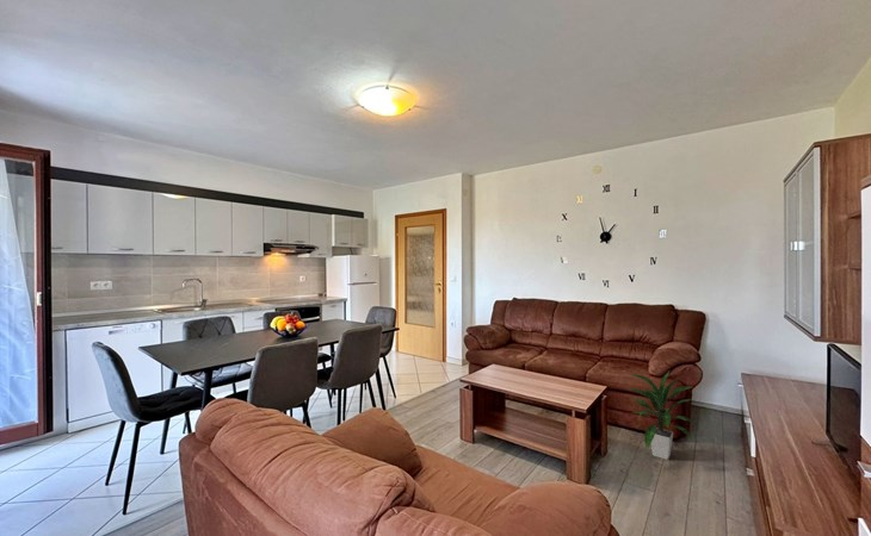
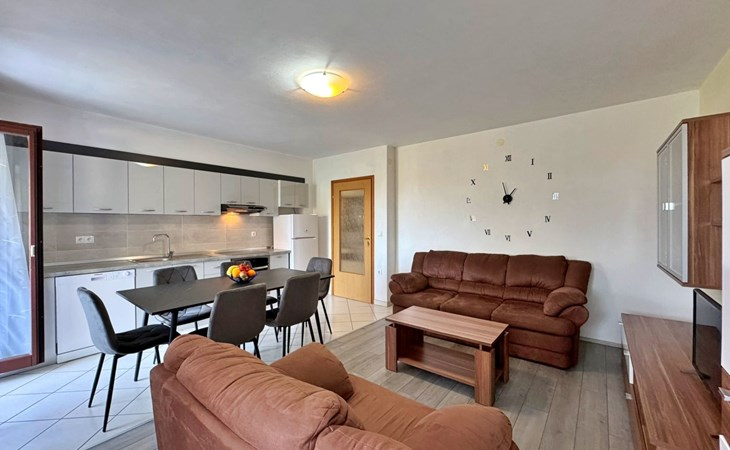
- indoor plant [624,370,699,461]
